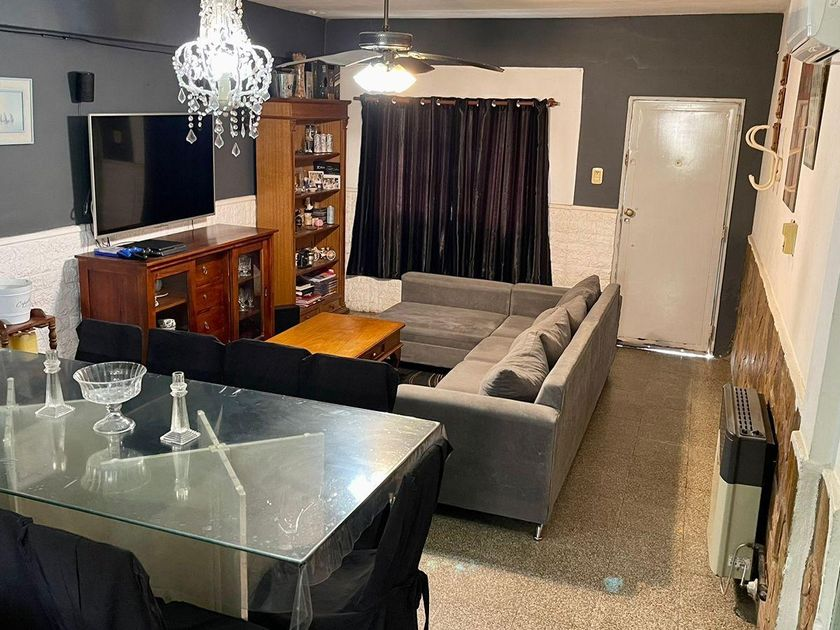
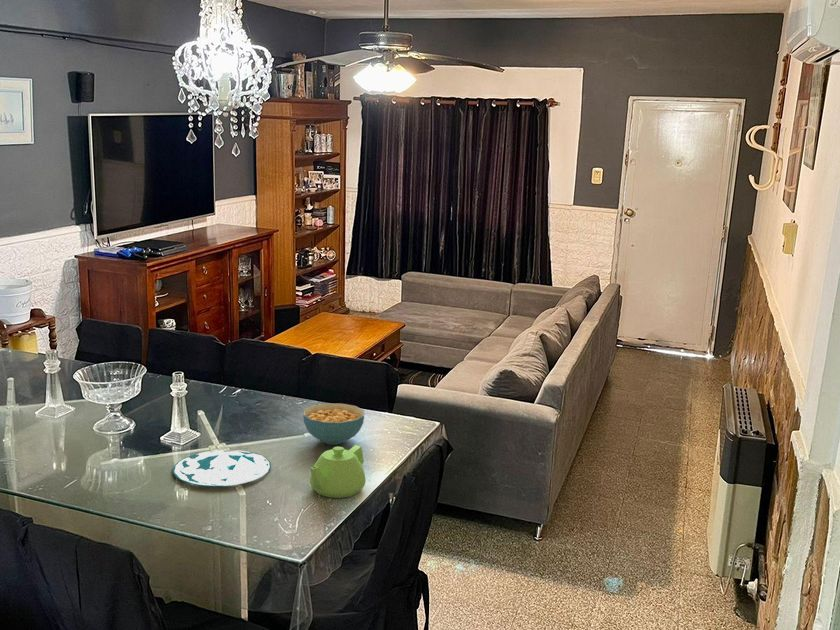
+ teapot [309,444,367,499]
+ plate [172,449,272,487]
+ cereal bowl [302,402,365,446]
